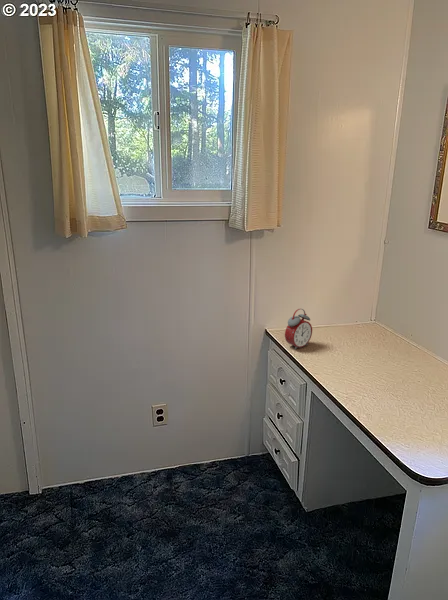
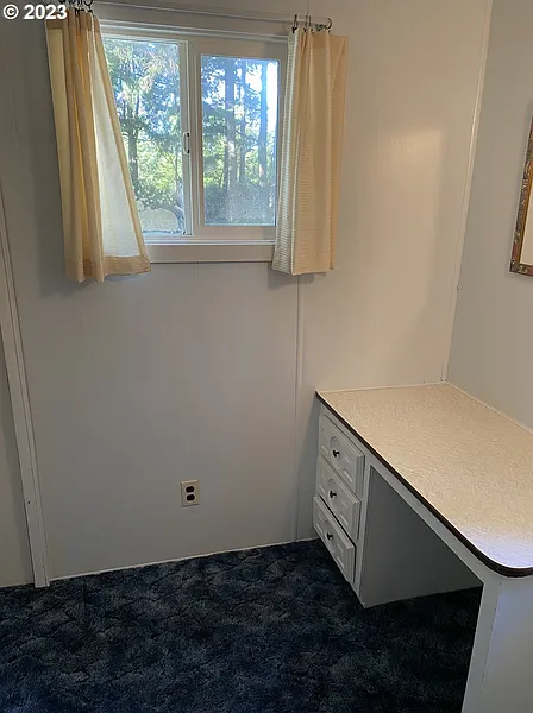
- alarm clock [284,308,313,350]
